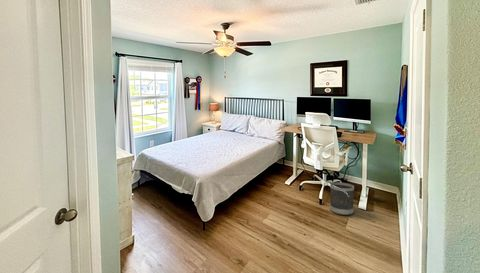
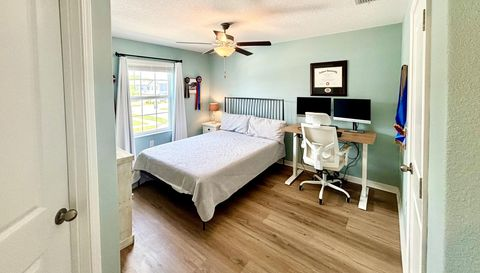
- wastebasket [329,181,355,216]
